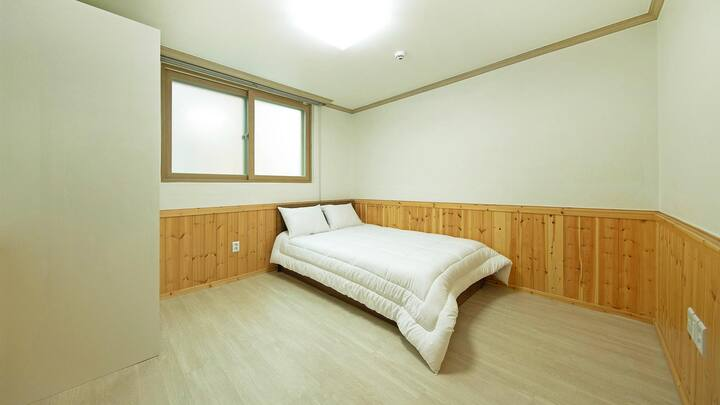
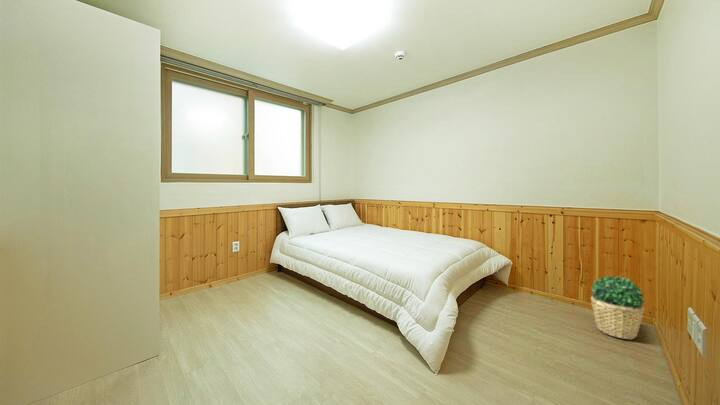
+ potted plant [590,275,646,340]
